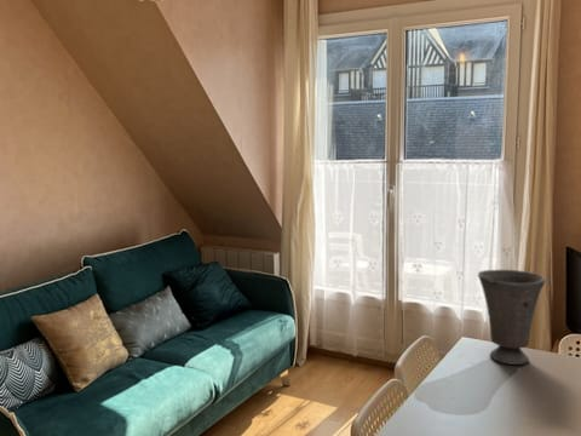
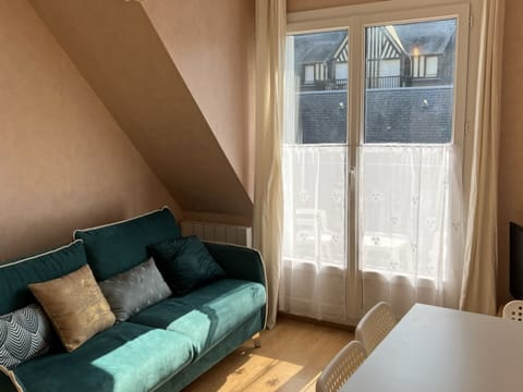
- vase [477,269,547,366]
